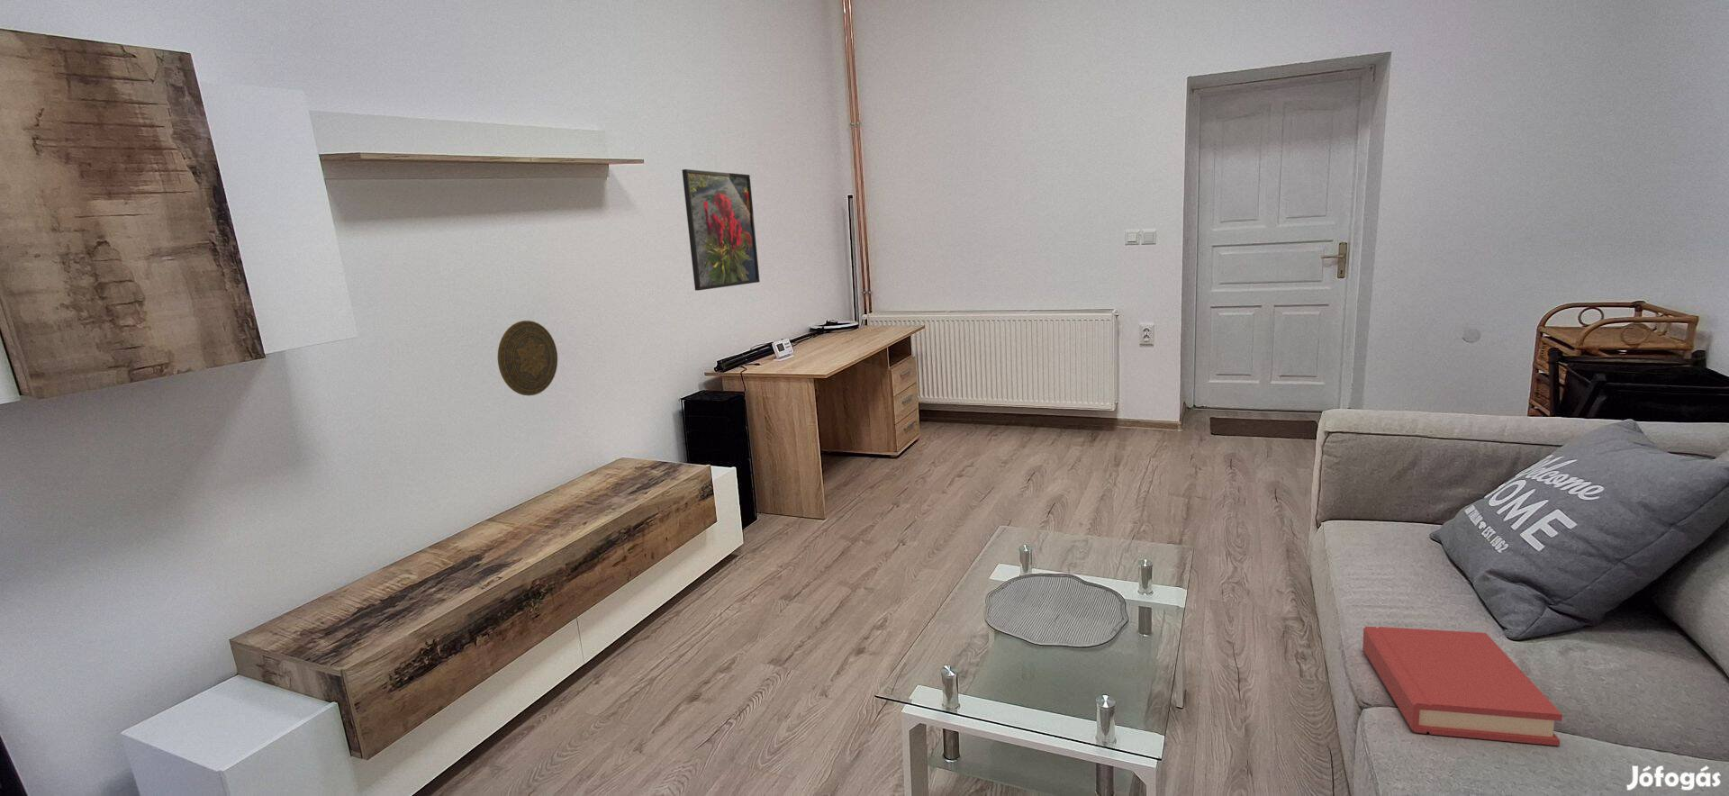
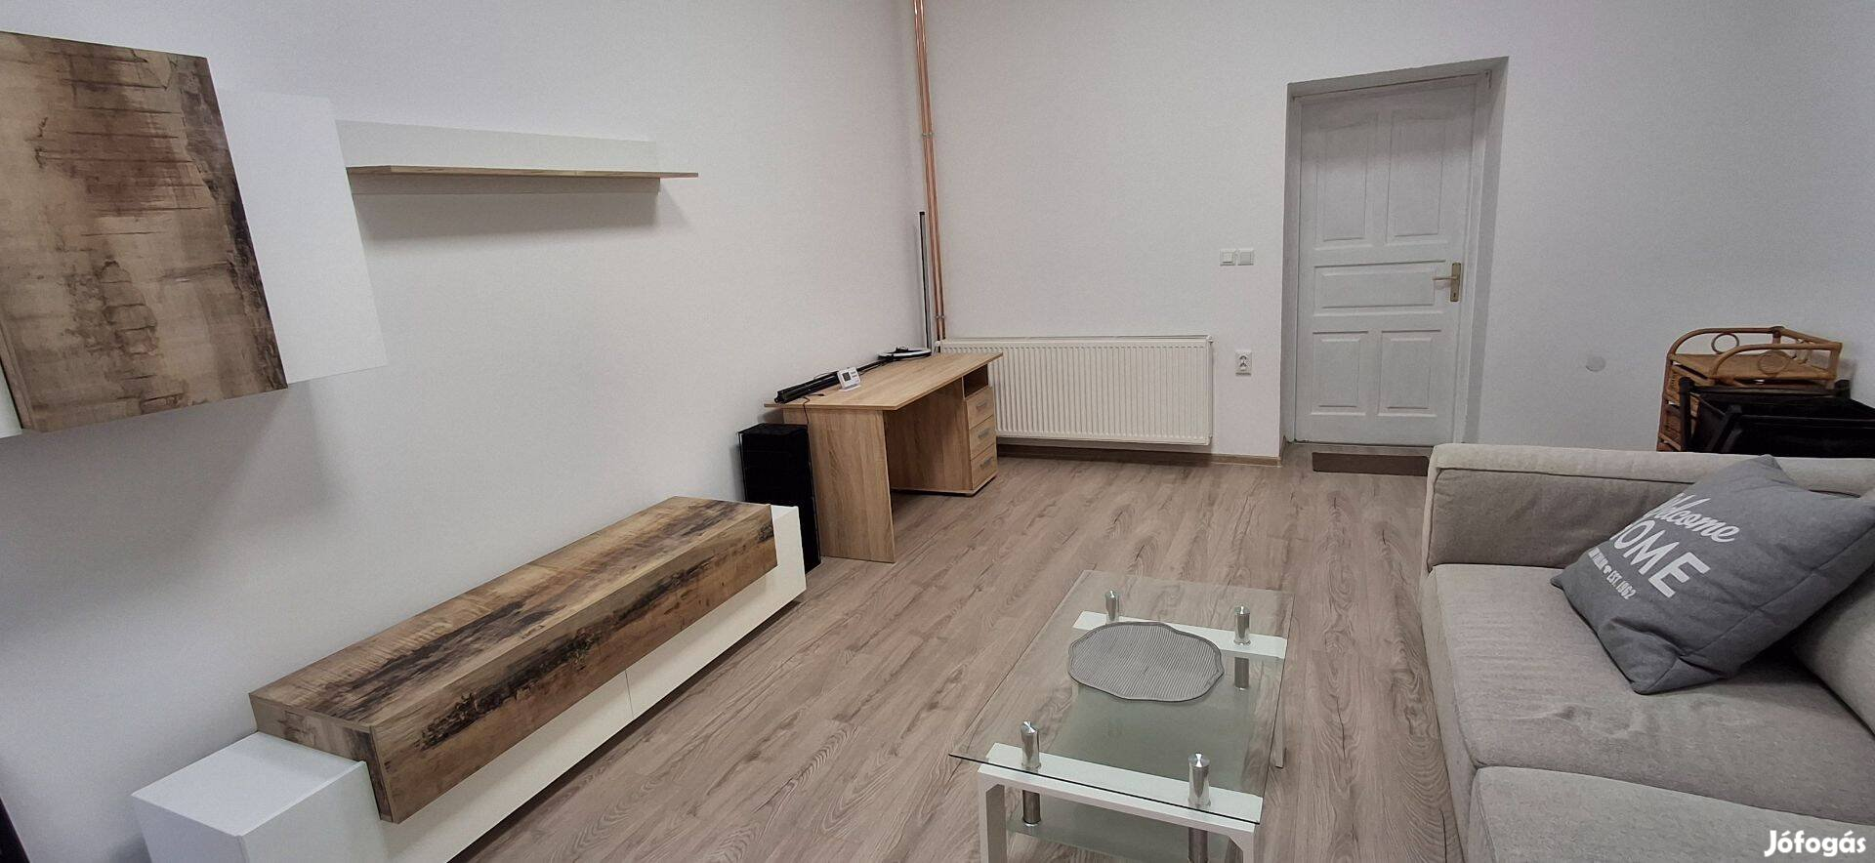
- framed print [680,169,761,292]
- decorative plate [497,320,558,396]
- hardback book [1362,626,1564,746]
